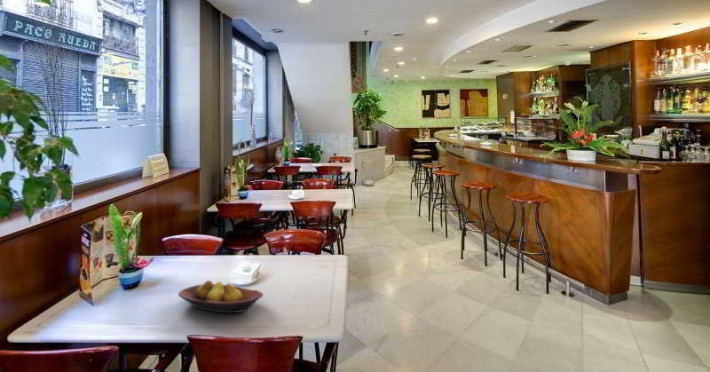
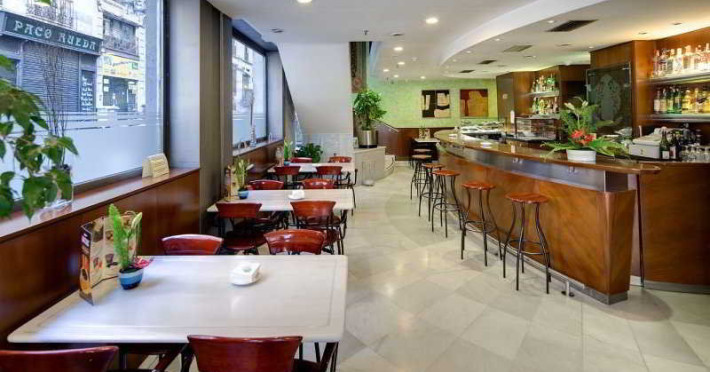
- fruit bowl [177,279,264,314]
